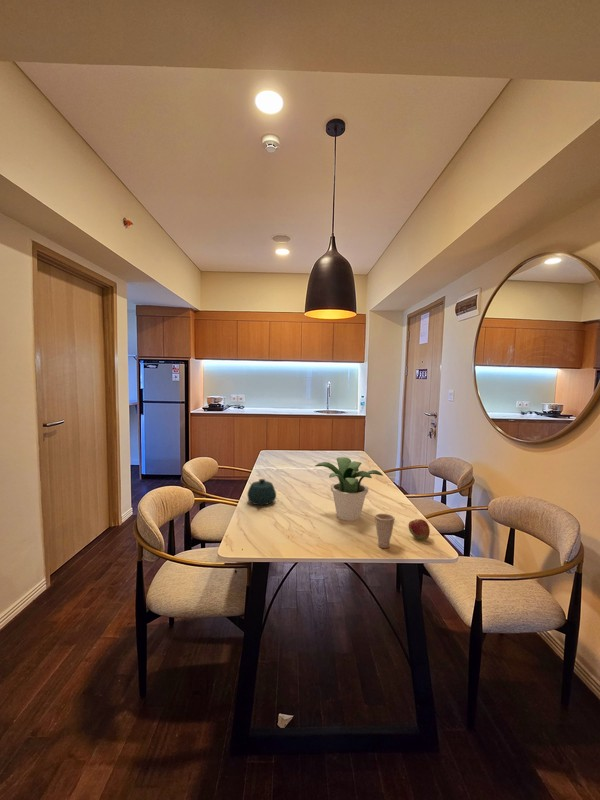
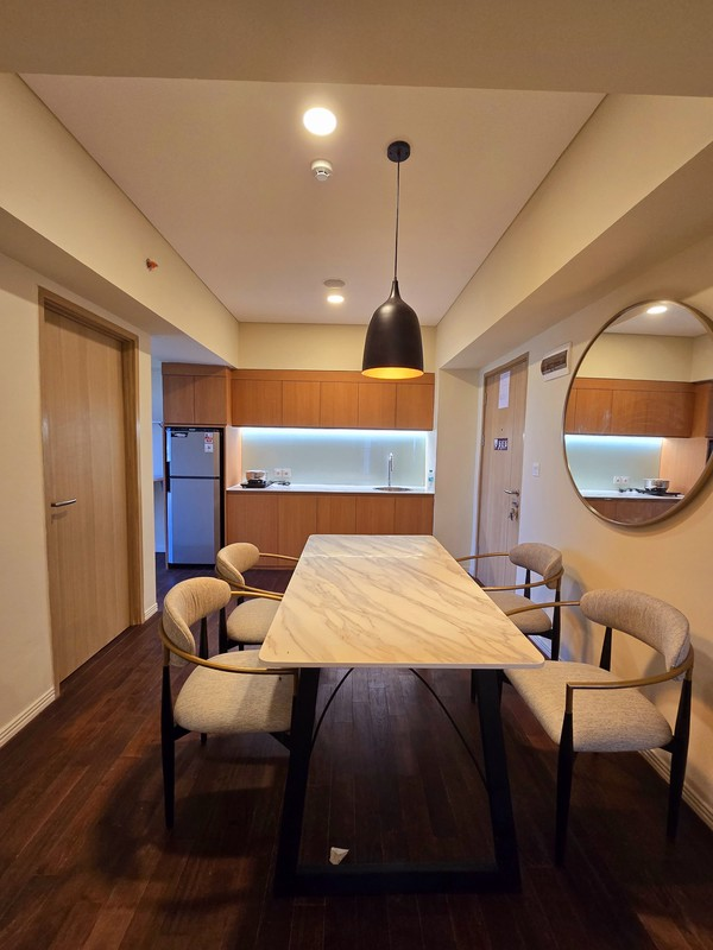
- fruit [408,518,431,541]
- cup [374,513,396,549]
- teapot [246,478,277,506]
- potted plant [314,456,384,522]
